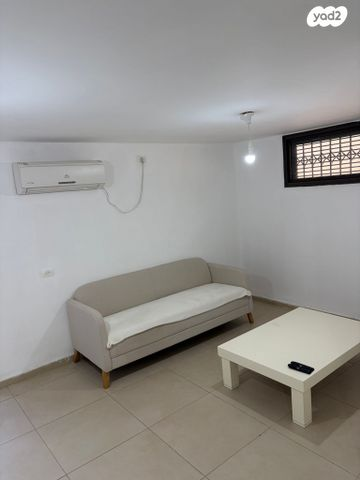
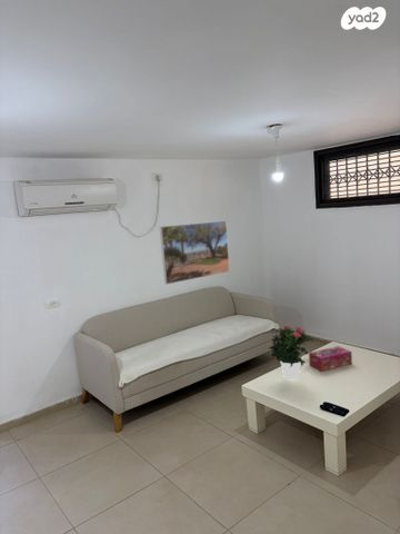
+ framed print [159,219,231,286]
+ potted flower [268,325,314,380]
+ tissue box [308,345,353,372]
